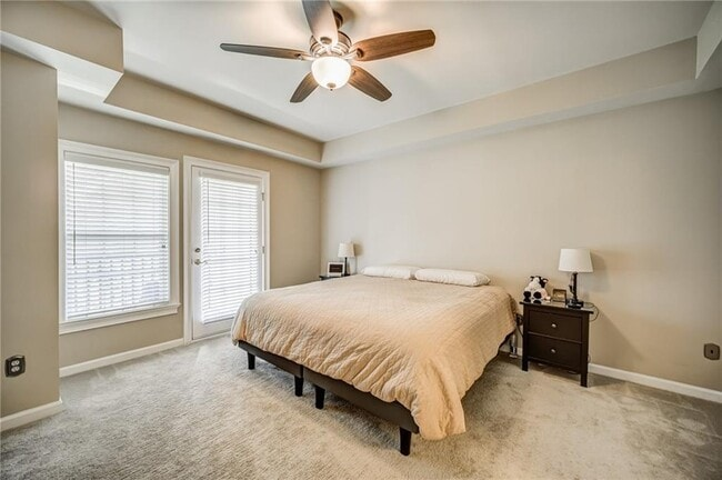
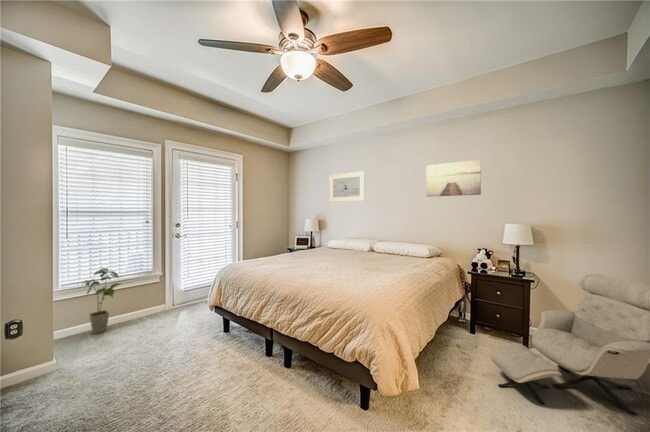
+ armchair [489,273,650,416]
+ wall art [426,159,482,198]
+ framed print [328,170,366,203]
+ house plant [81,267,124,335]
